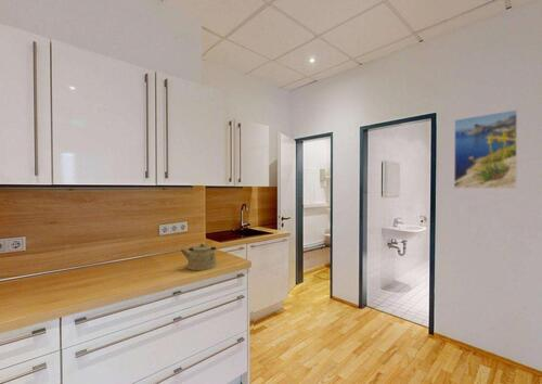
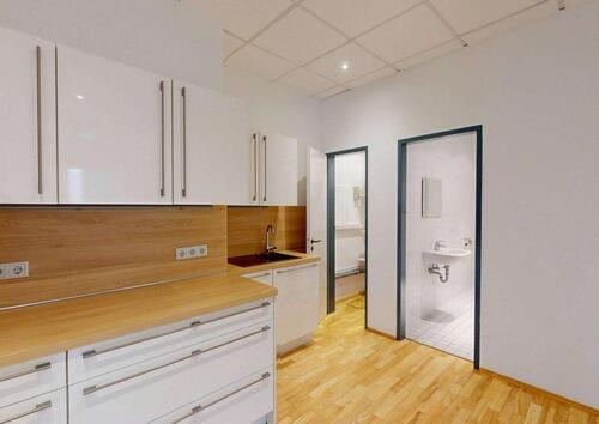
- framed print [453,108,518,190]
- kettle [179,243,218,271]
